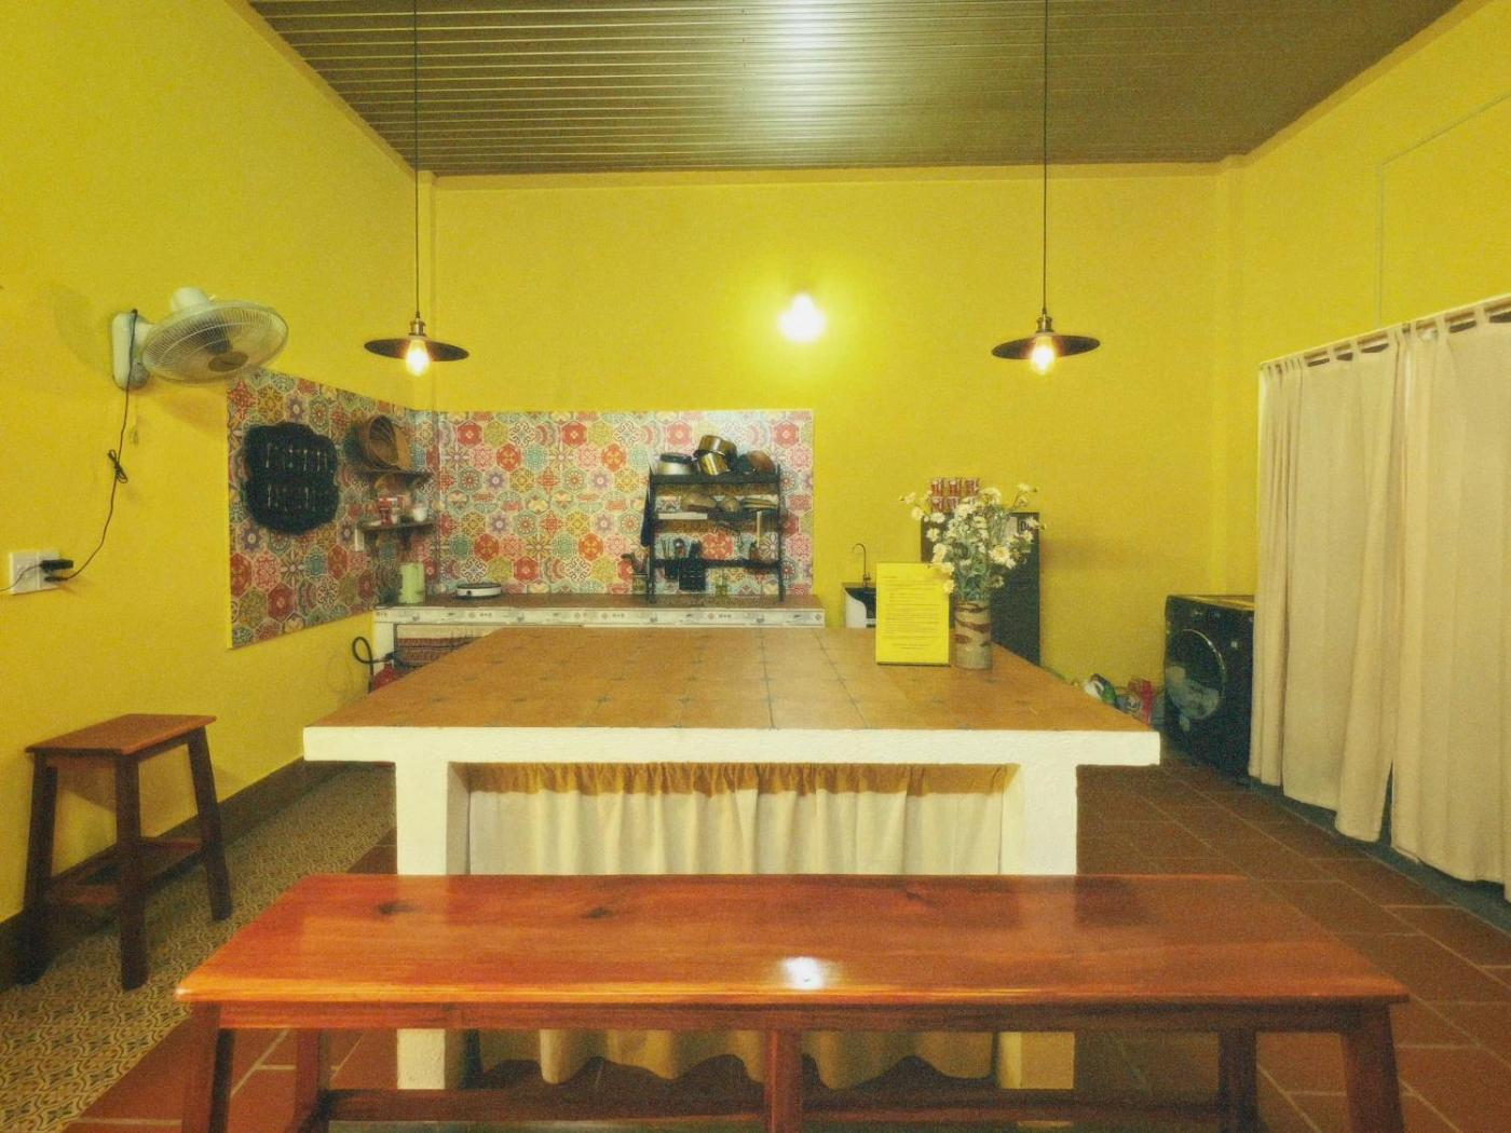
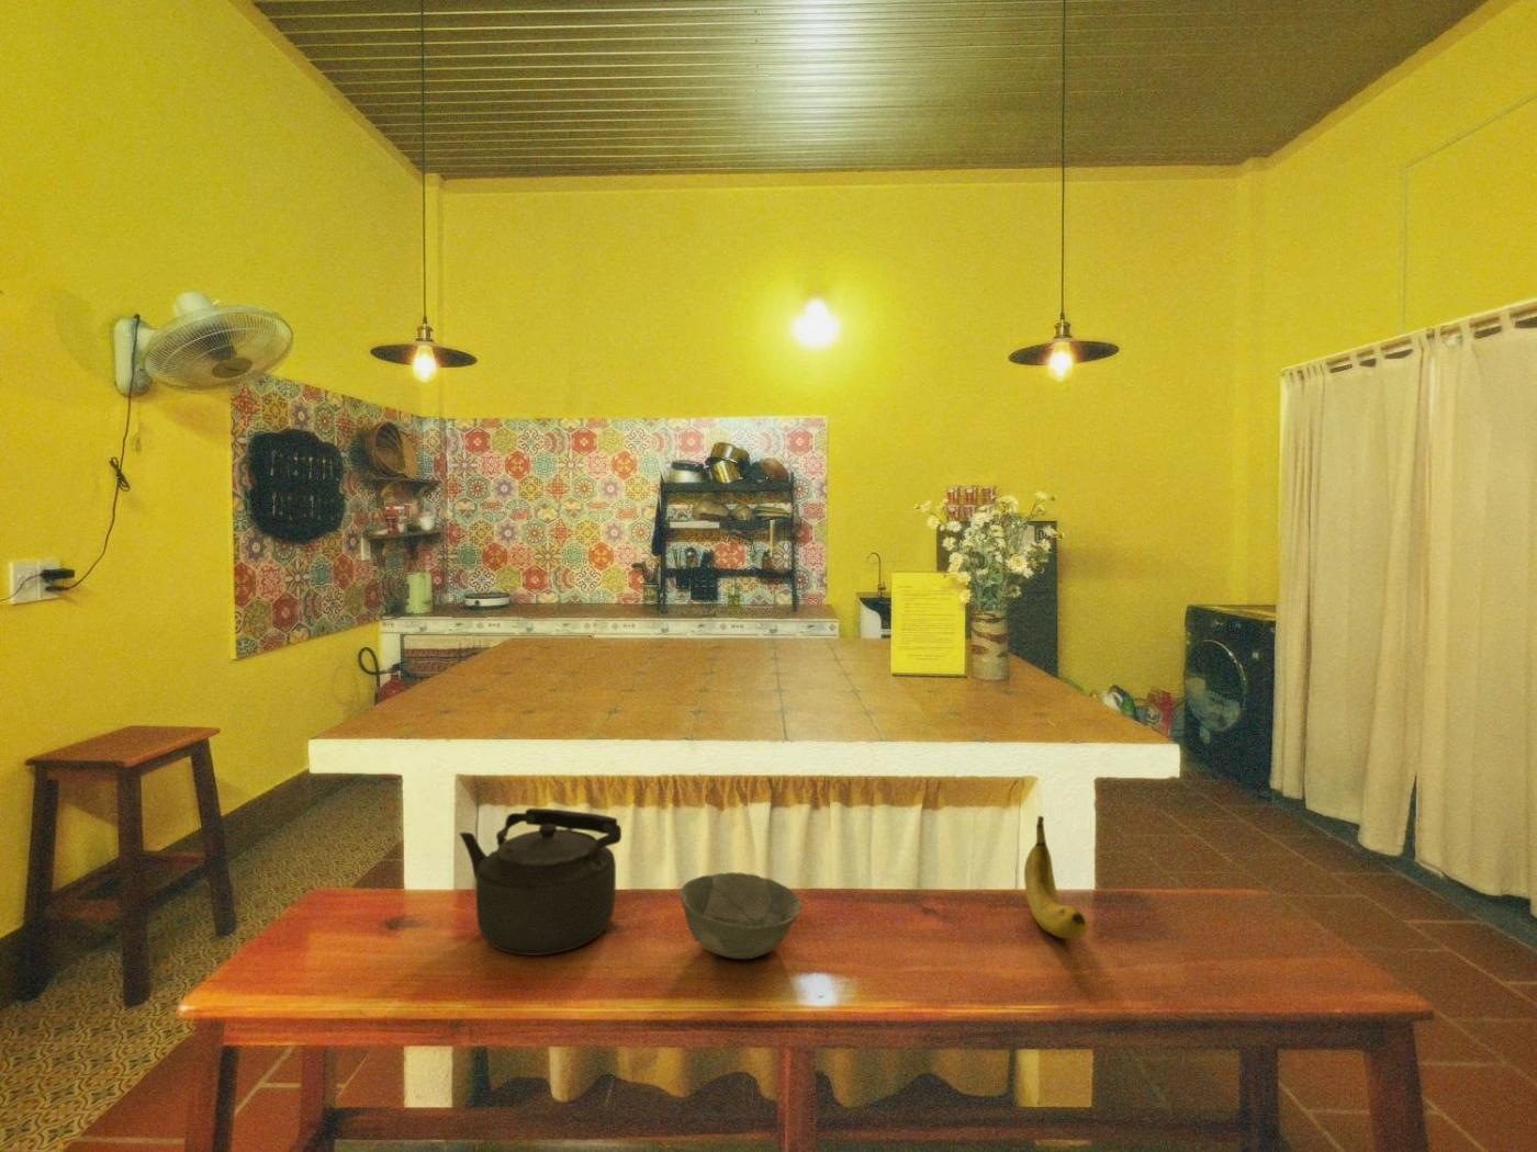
+ kettle [457,807,622,957]
+ bowl [680,871,804,960]
+ banana [1023,816,1090,939]
